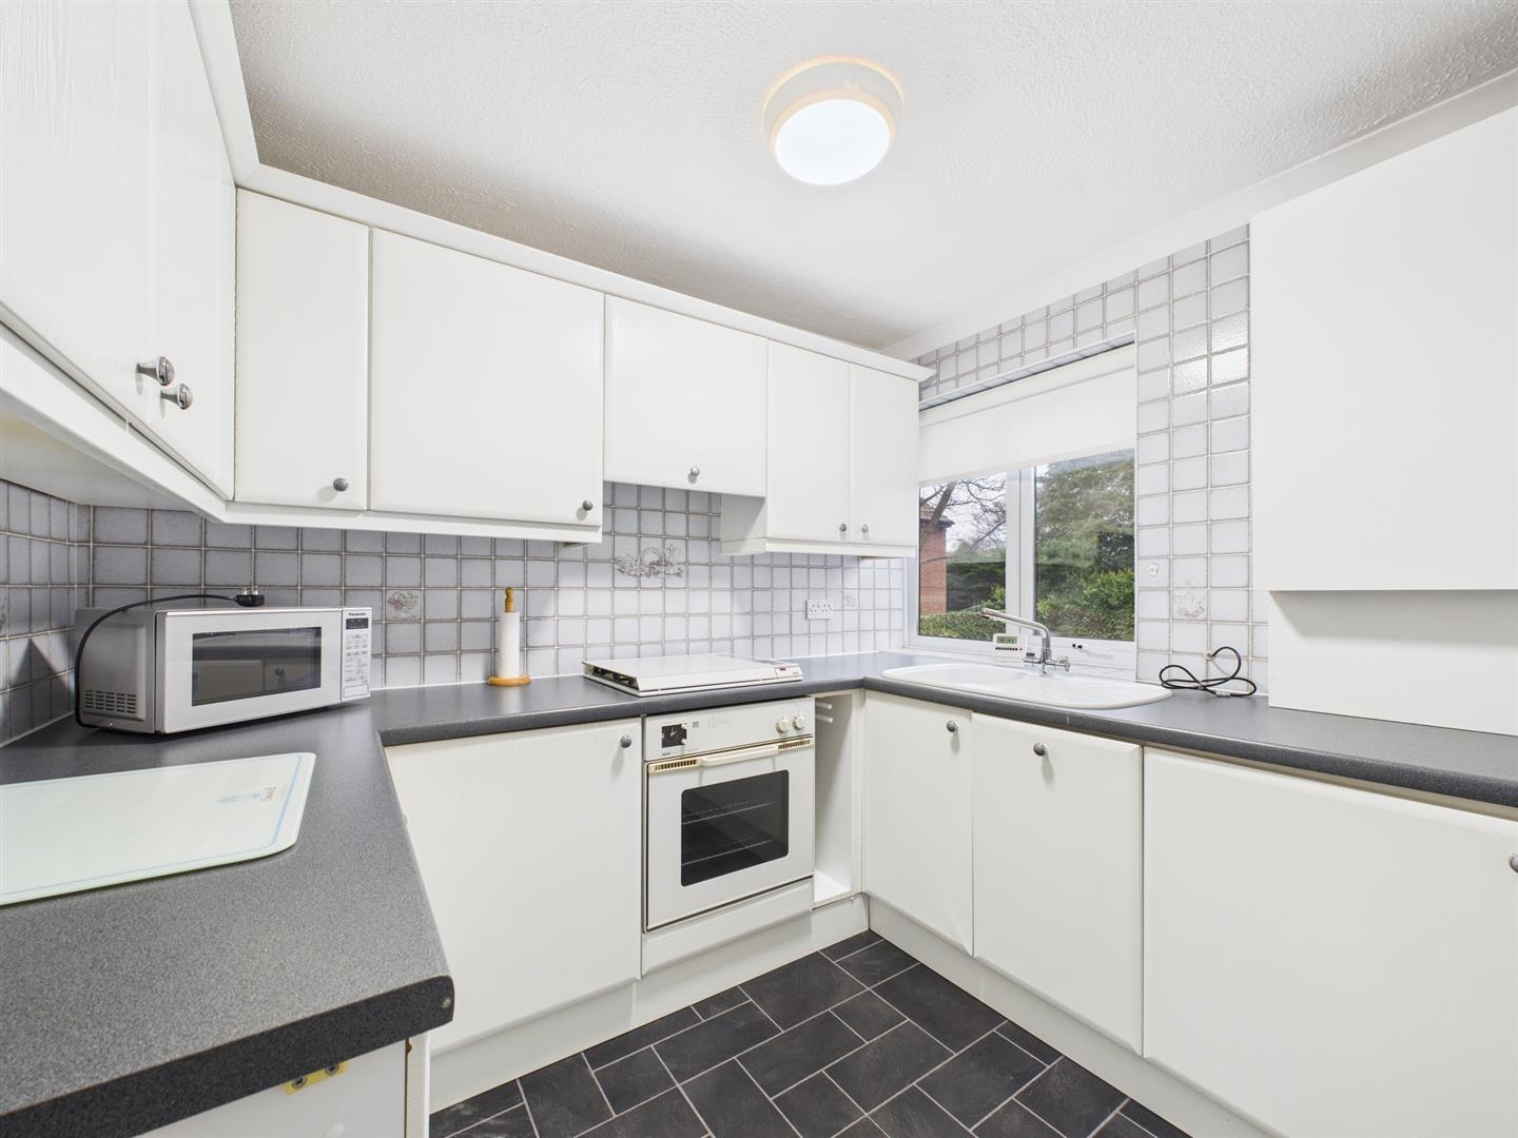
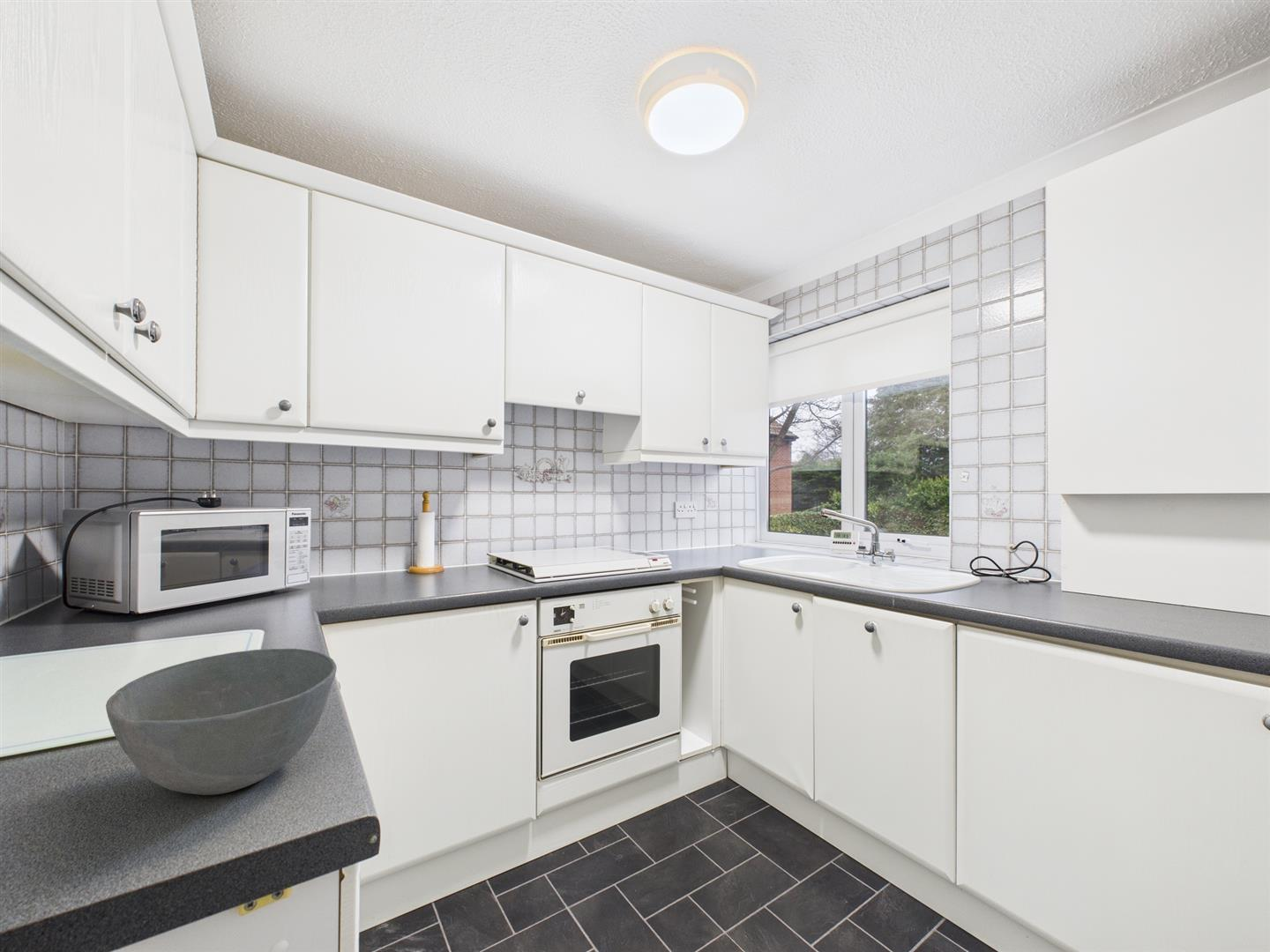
+ bowl [105,648,338,796]
